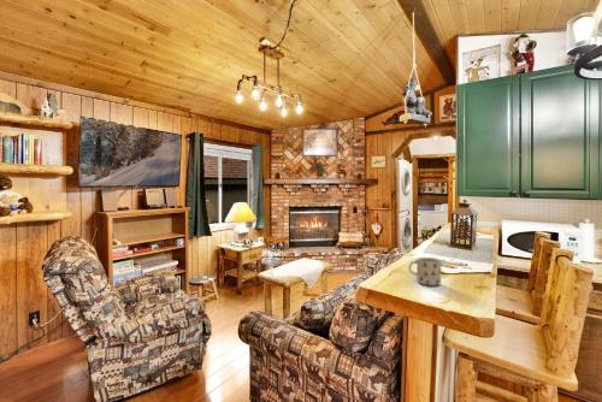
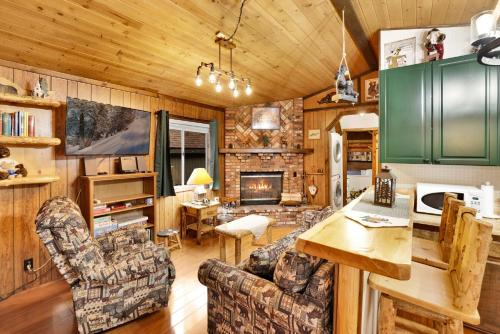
- mug [407,256,442,286]
